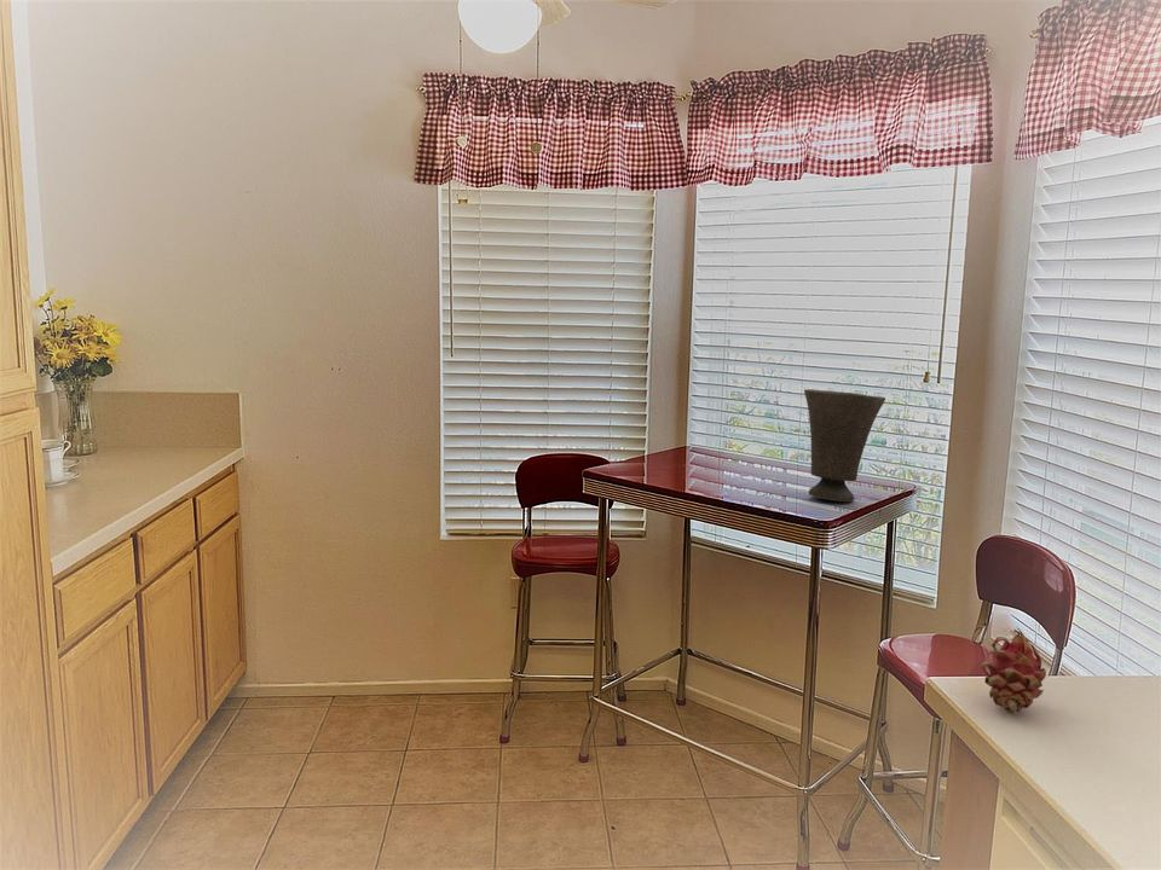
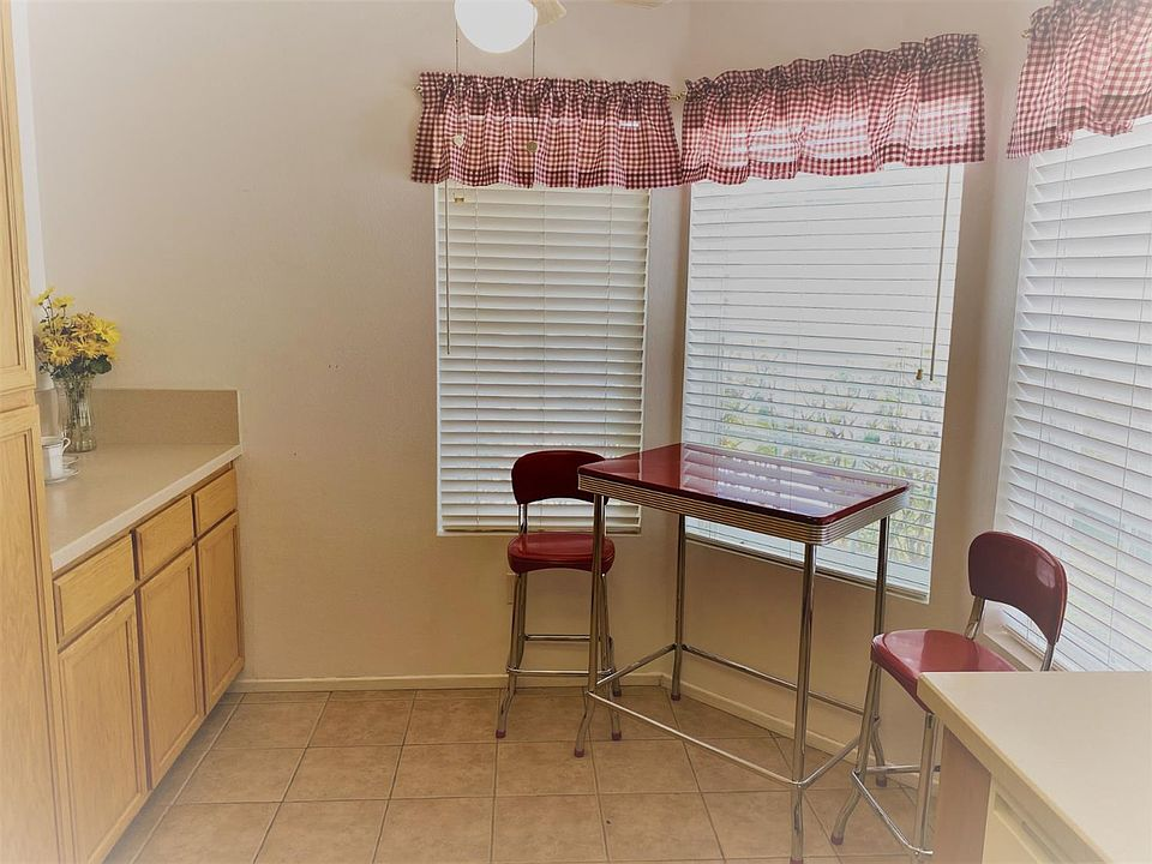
- vase [803,388,886,503]
- fruit [980,627,1047,714]
